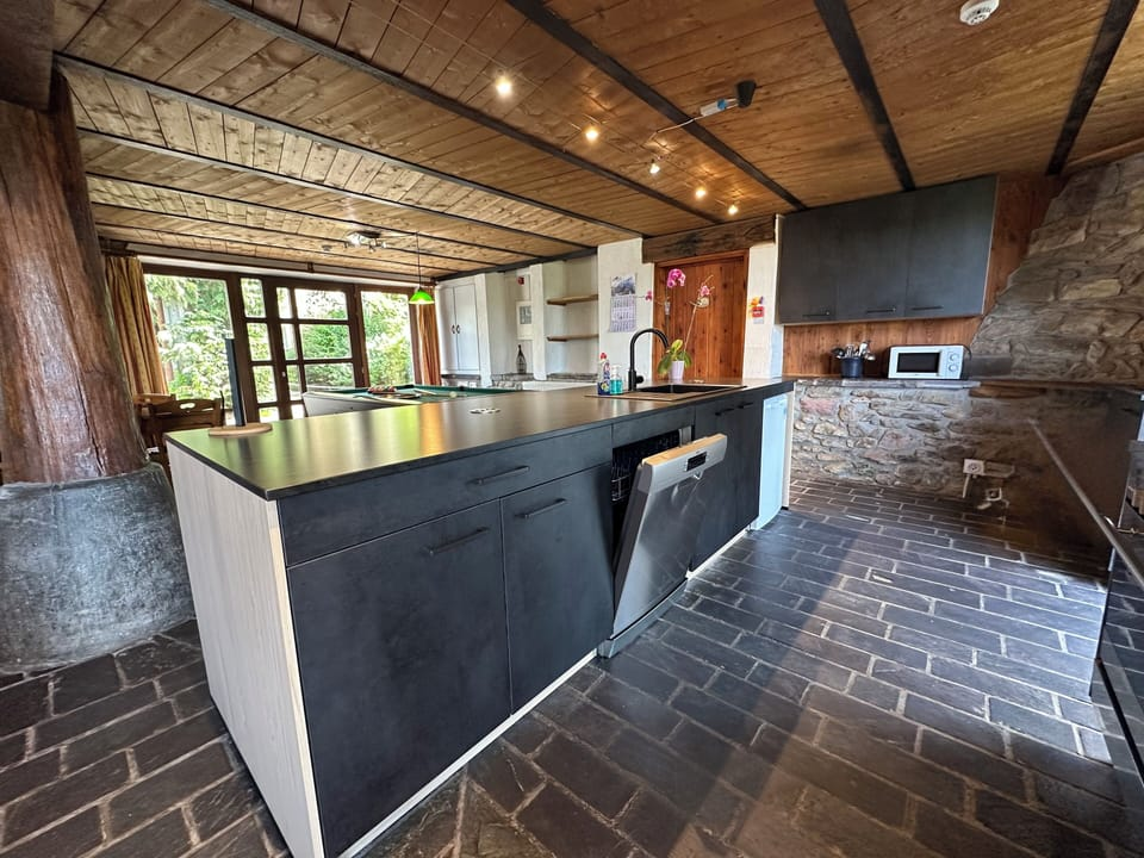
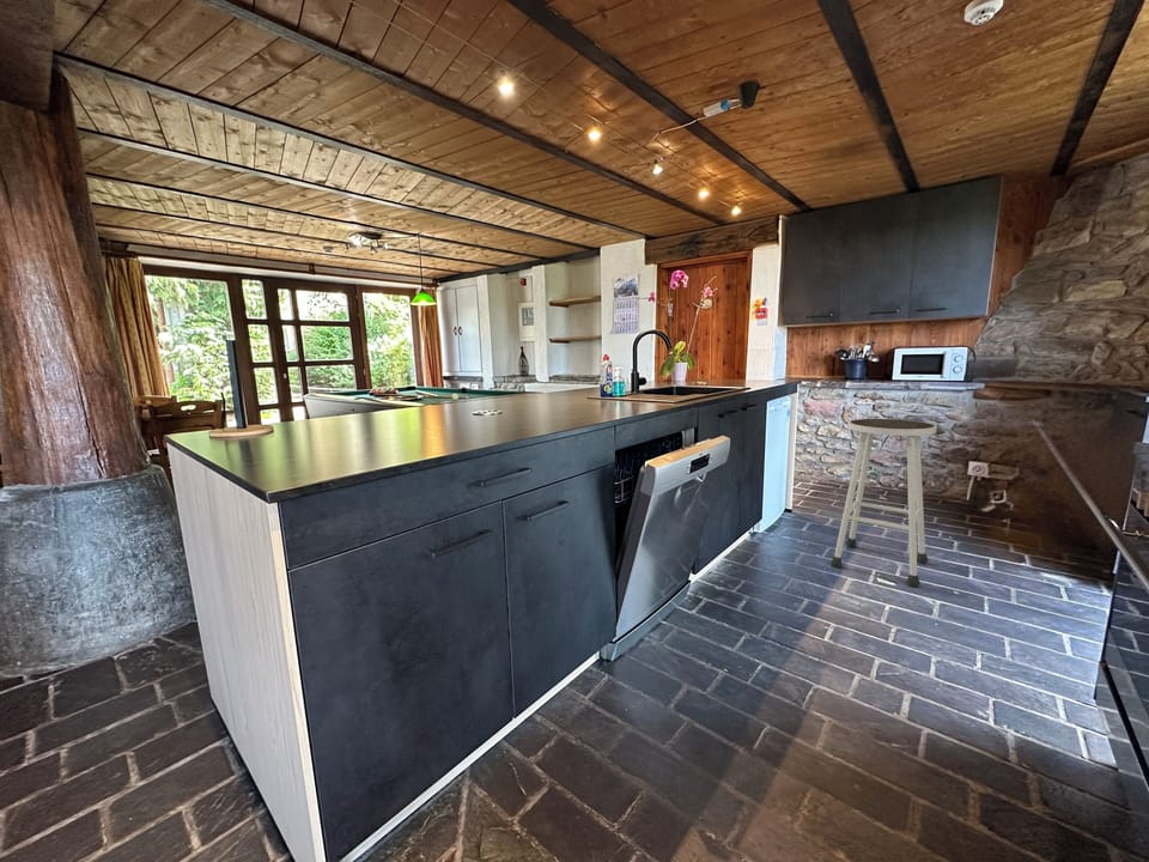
+ stool [829,418,938,588]
